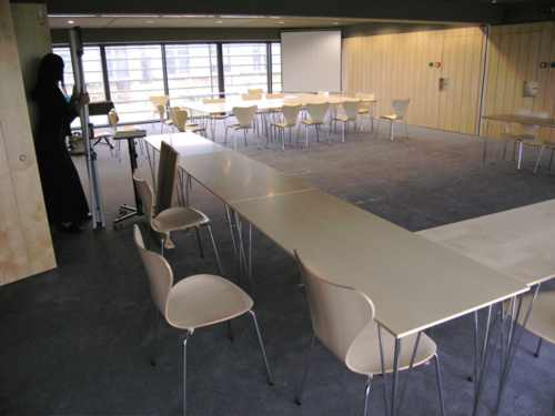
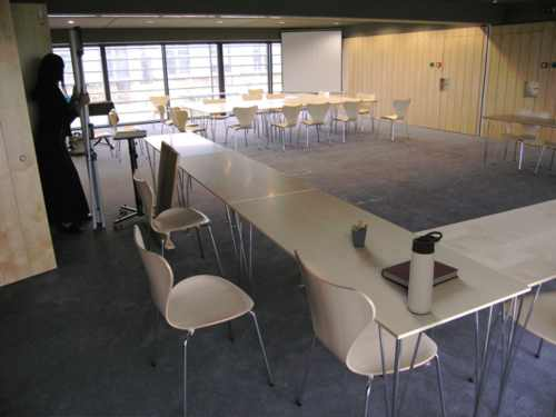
+ notebook [380,259,460,289]
+ pen holder [349,219,369,248]
+ thermos bottle [407,230,444,316]
